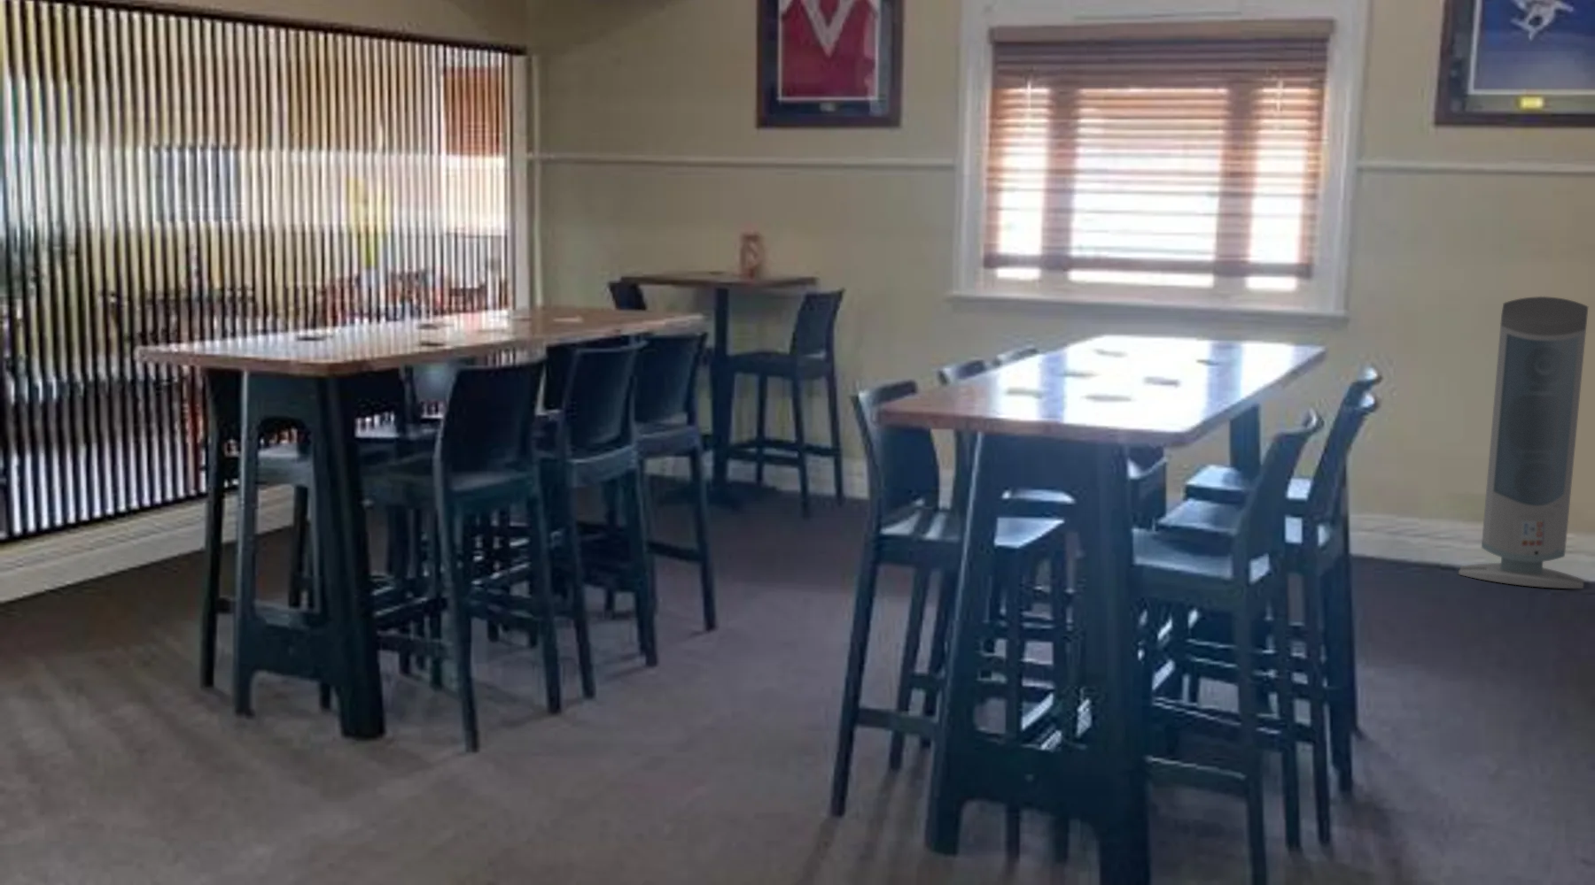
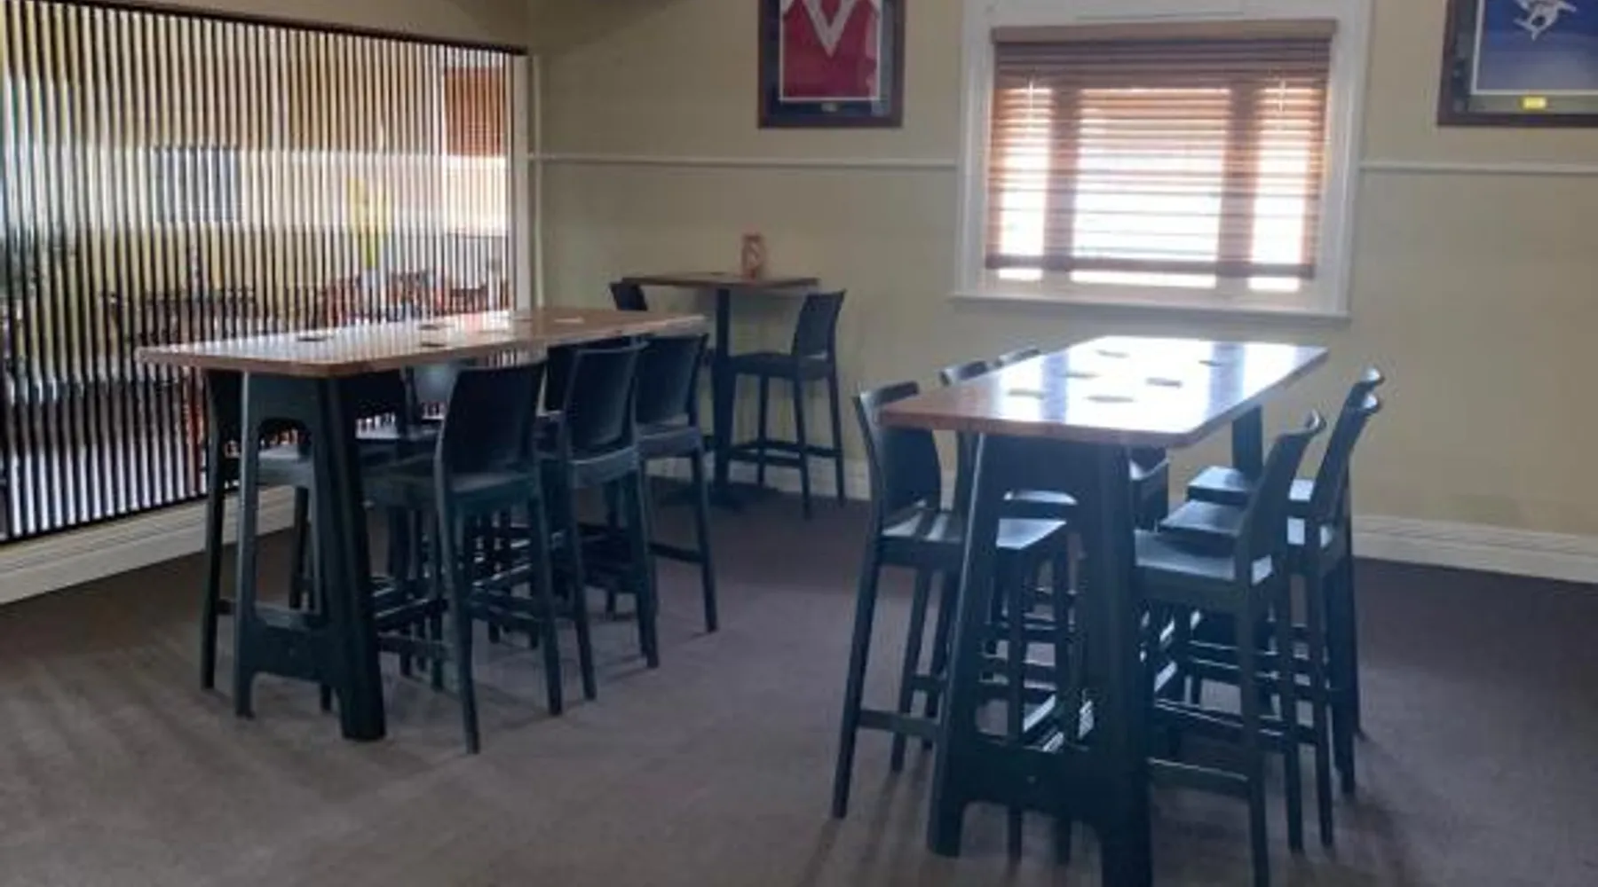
- air purifier [1458,295,1588,590]
